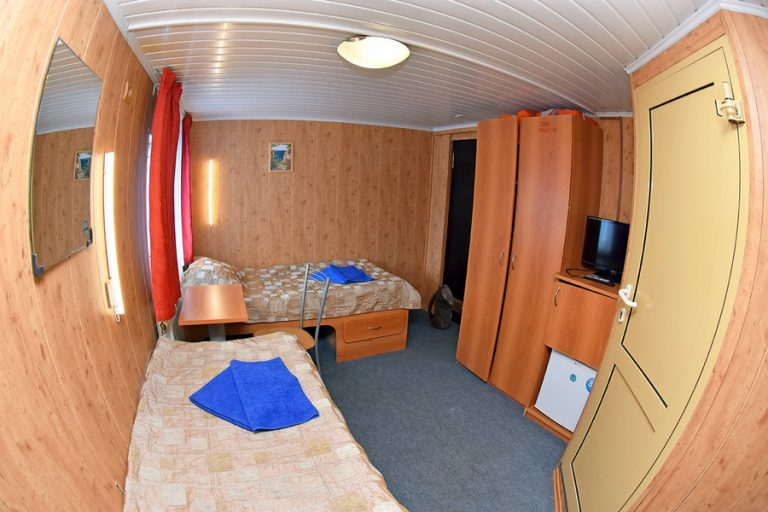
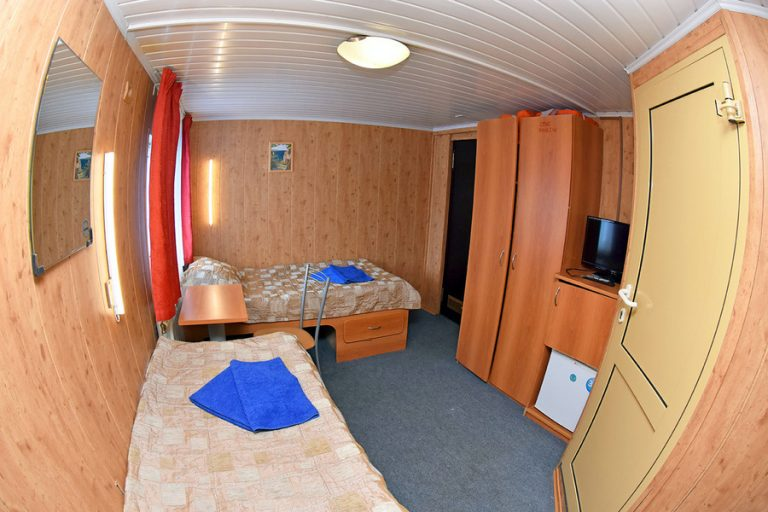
- backpack [427,284,455,330]
